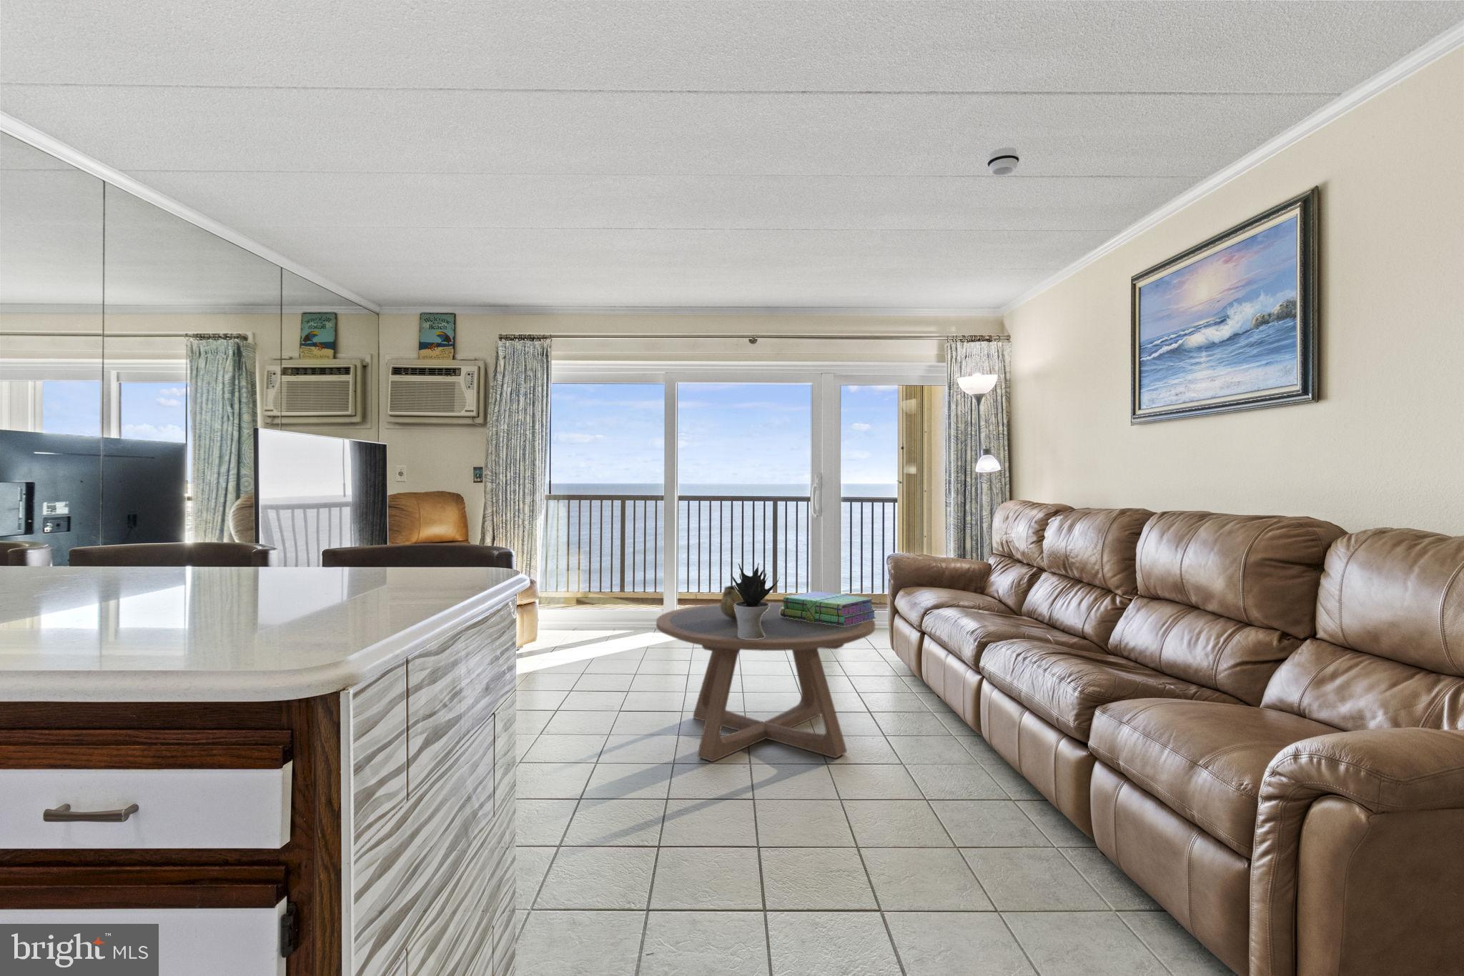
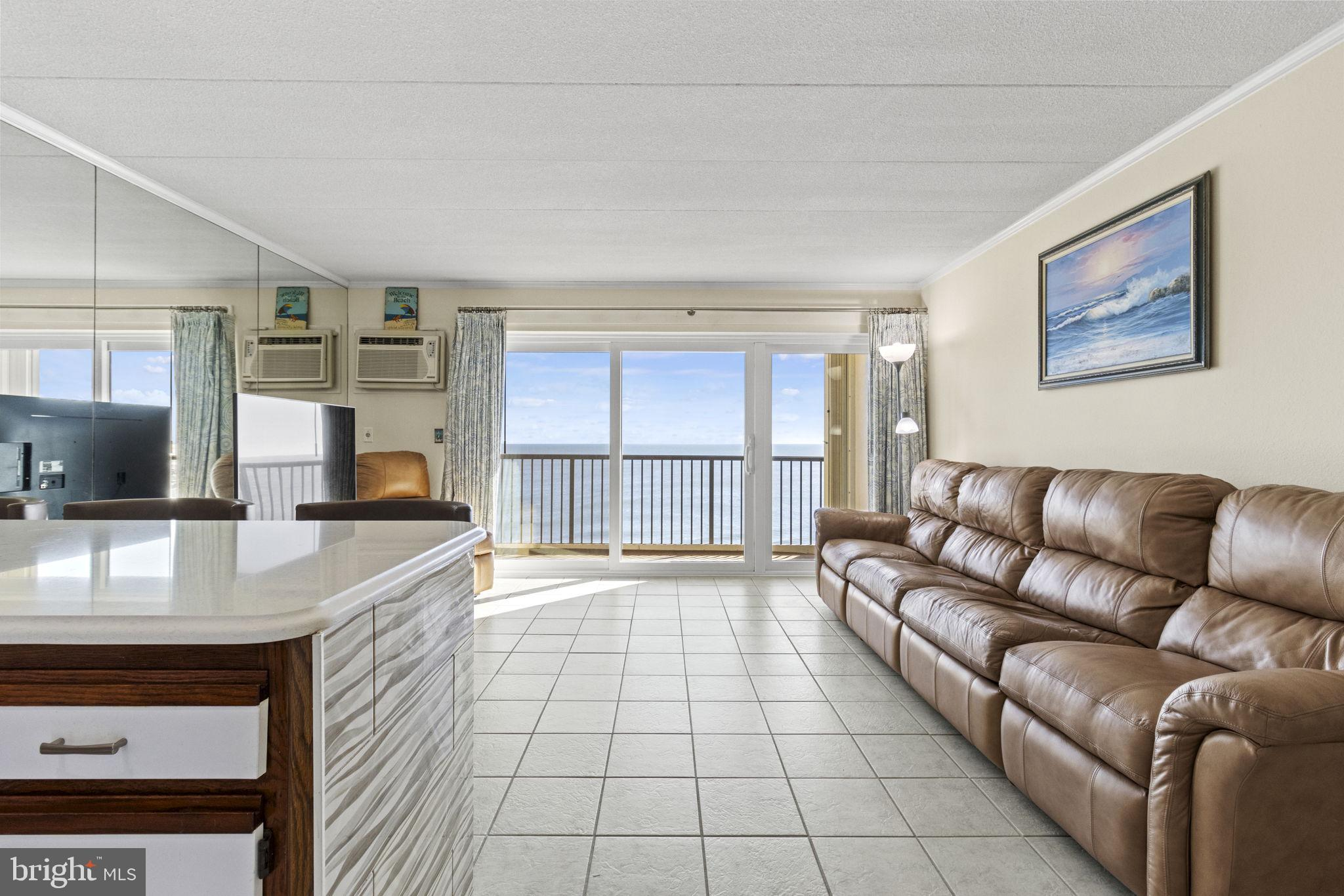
- decorative bowl [720,585,767,621]
- stack of books [780,590,877,626]
- coffee table [656,601,876,762]
- smoke detector [987,146,1020,176]
- potted plant [730,562,781,638]
